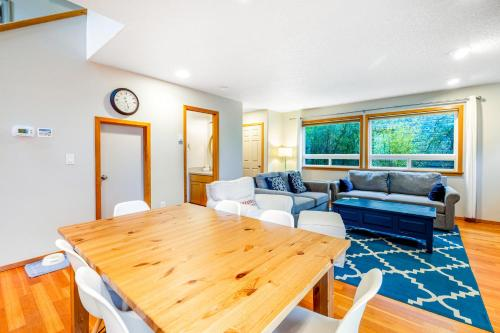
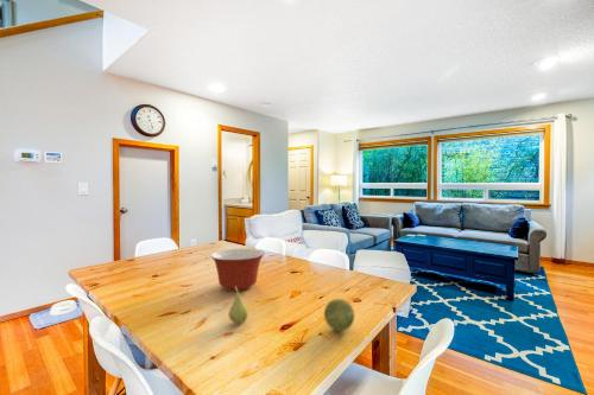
+ decorative ball [323,298,355,332]
+ mixing bowl [209,248,266,293]
+ fruit [228,286,249,325]
